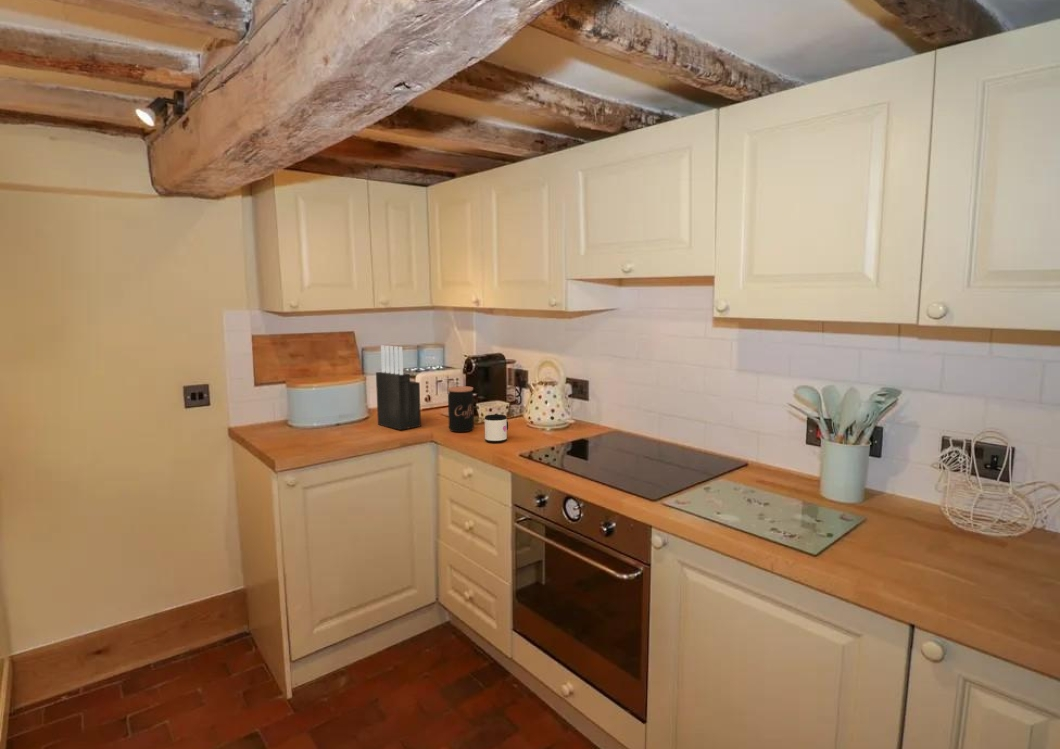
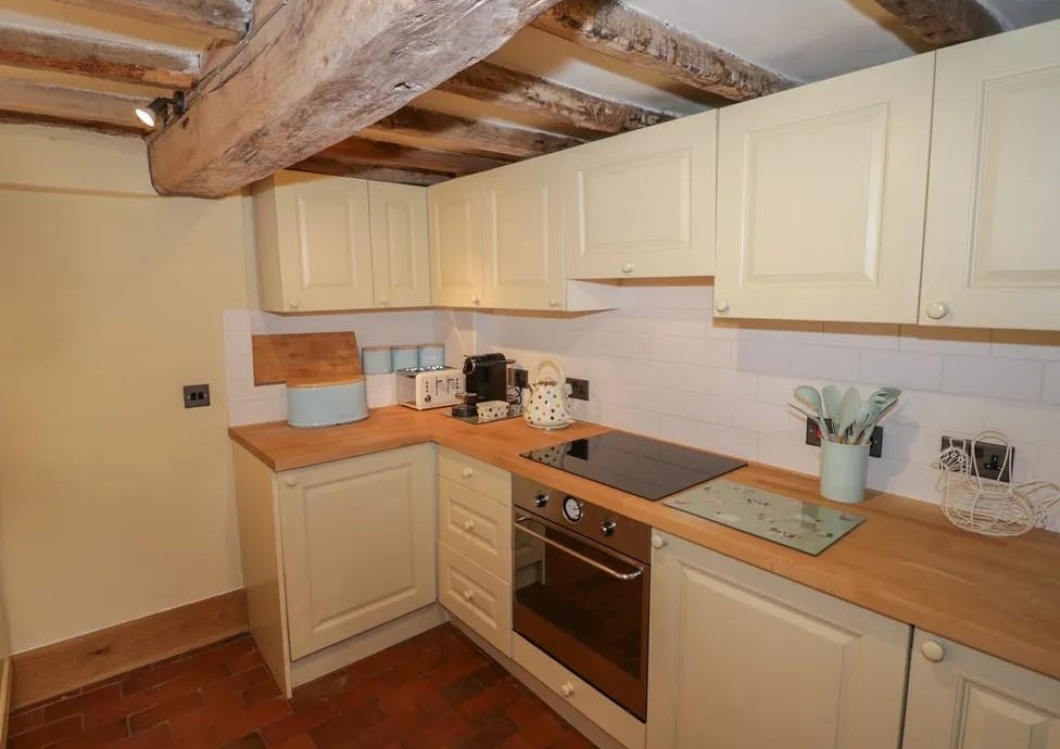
- coffee jar [447,385,475,433]
- knife block [375,345,422,431]
- mug [484,413,509,444]
